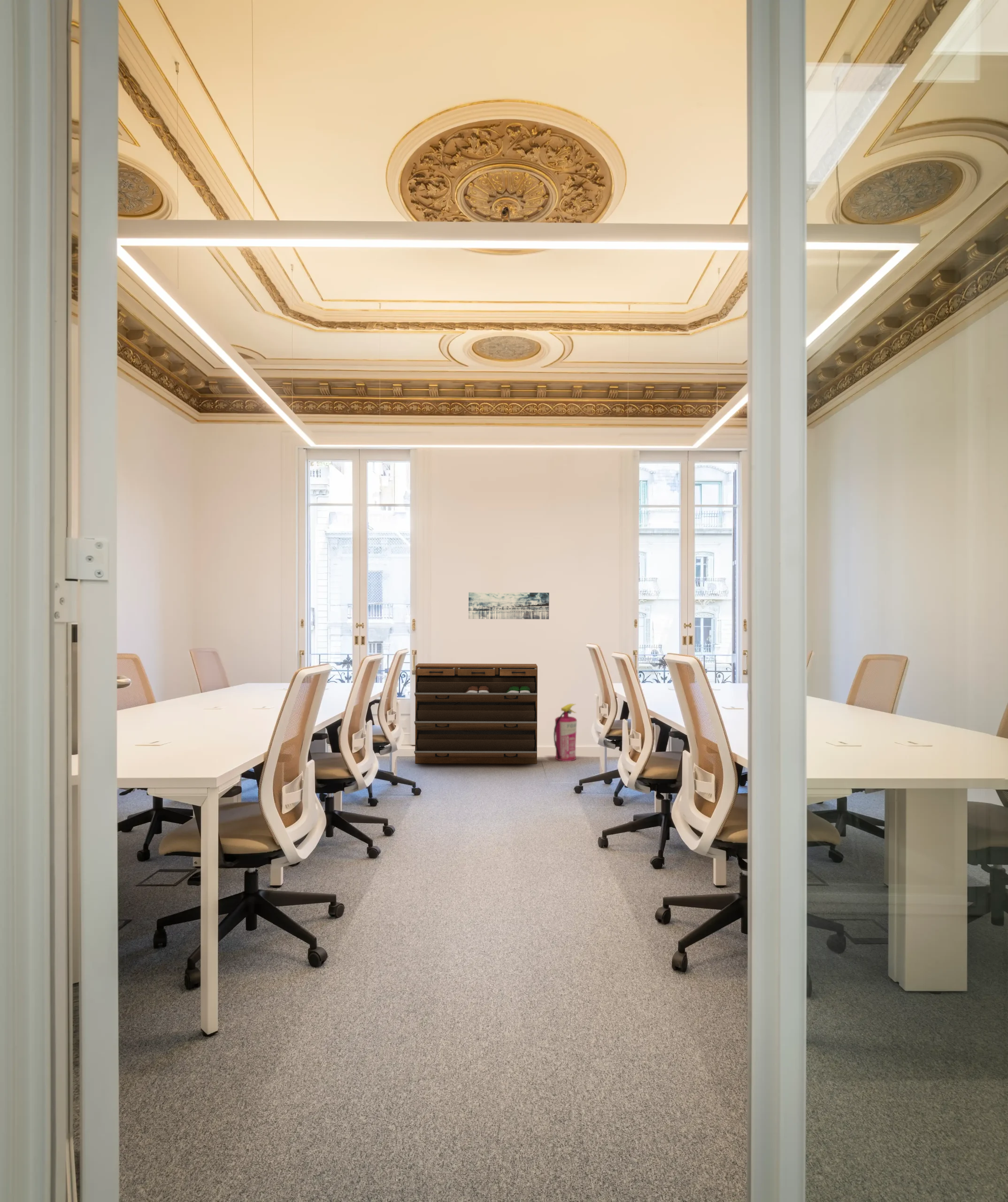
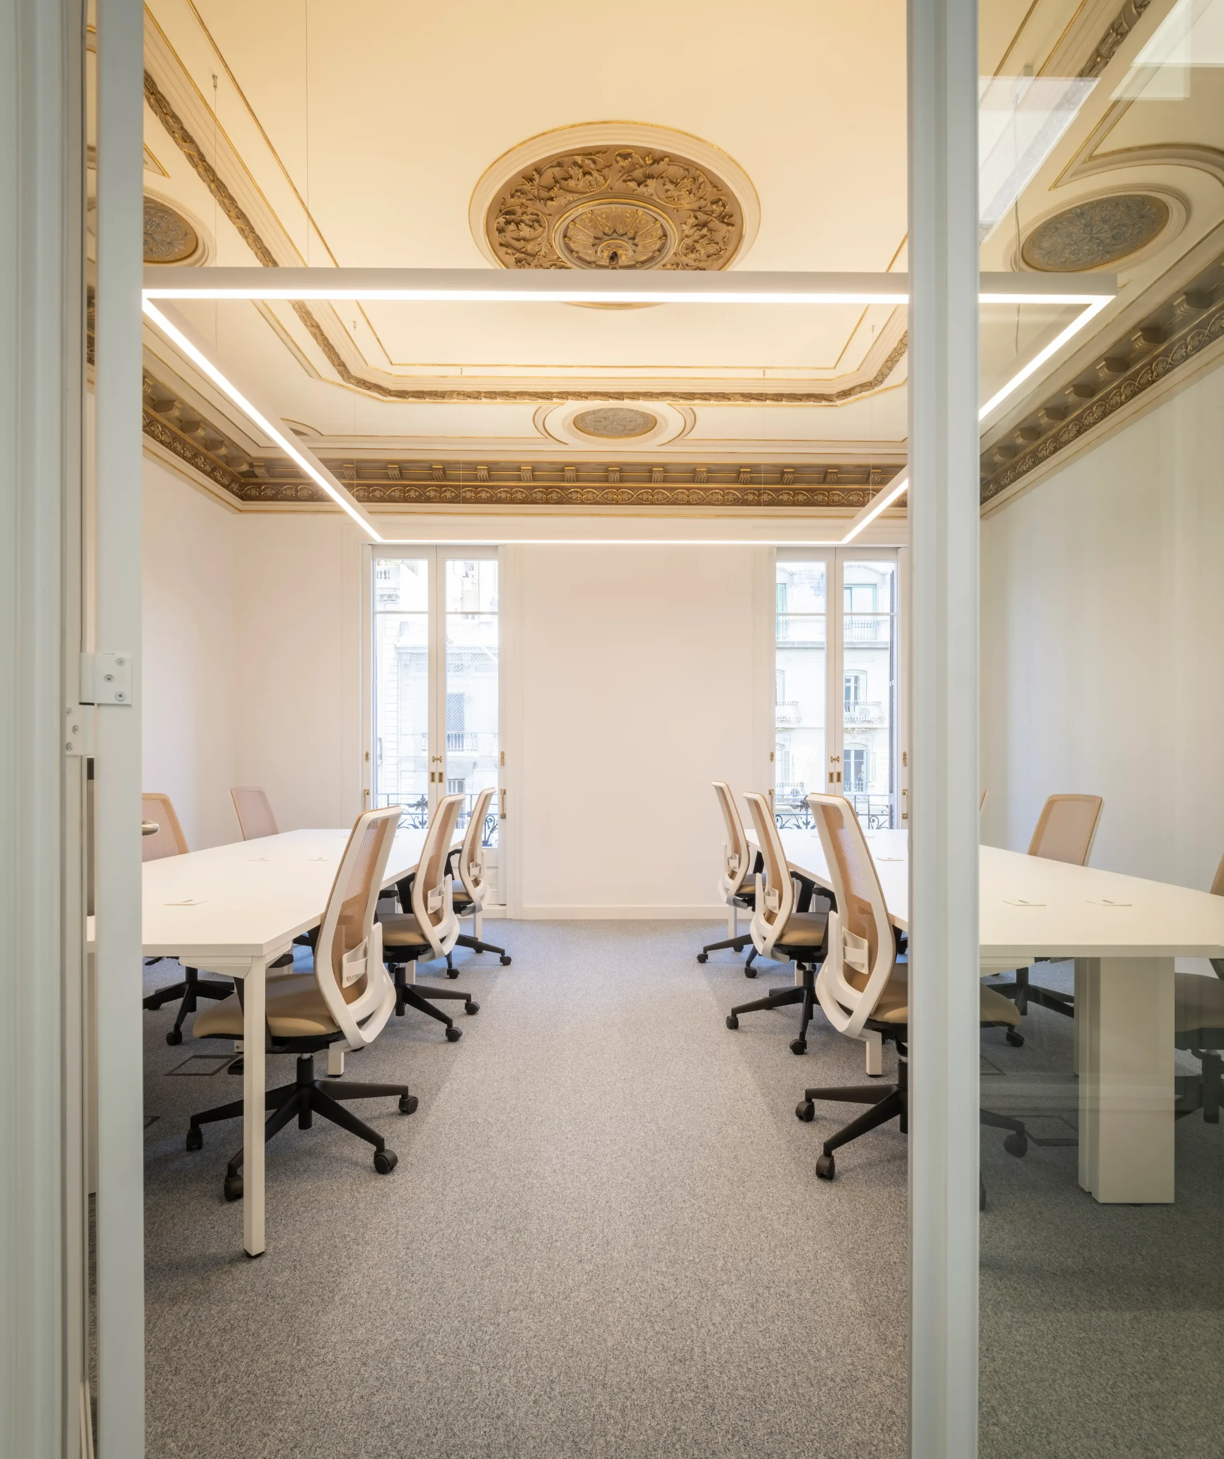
- shoe rack [414,663,538,764]
- fire extinguisher [553,703,577,762]
- wall art [468,592,550,620]
